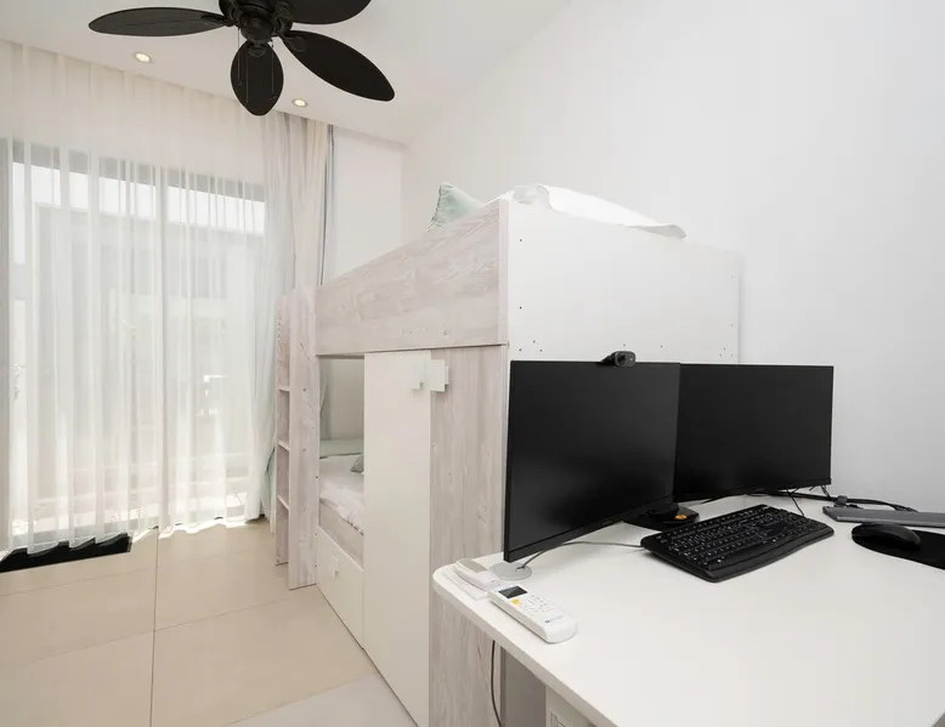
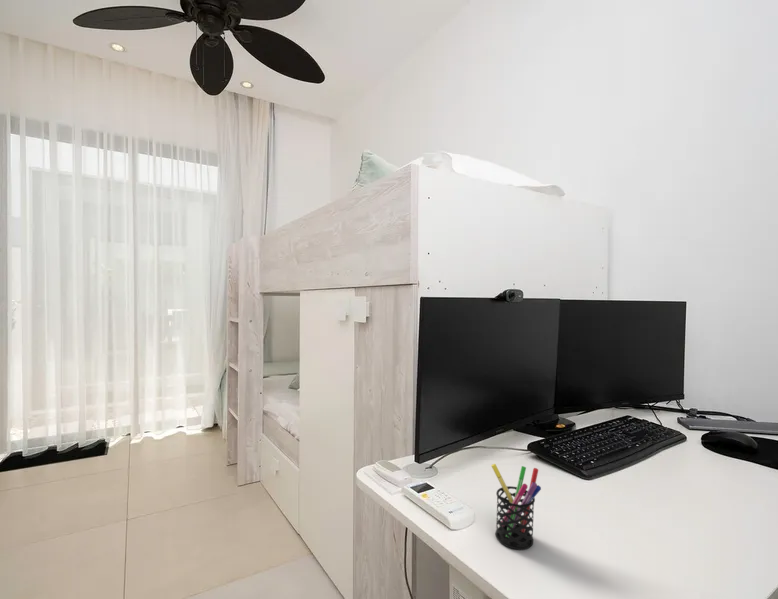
+ pen holder [491,463,542,550]
